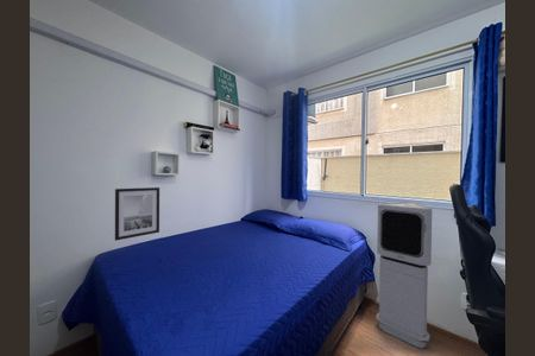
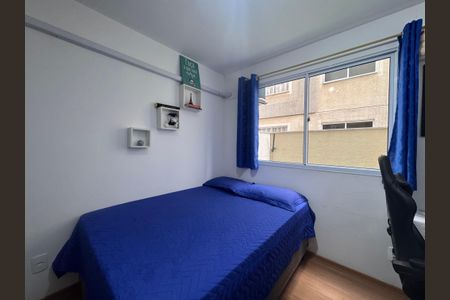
- wall art [114,186,160,242]
- air purifier [374,201,433,349]
